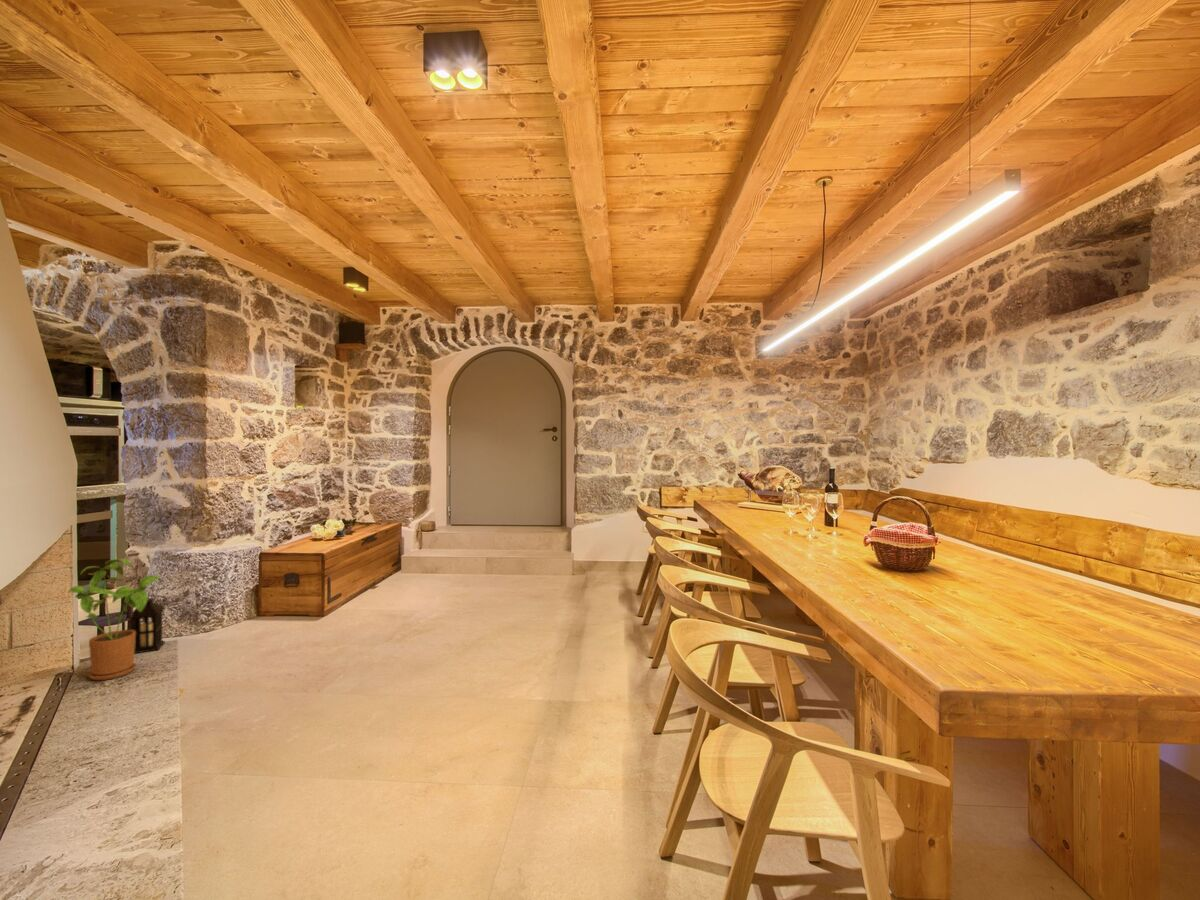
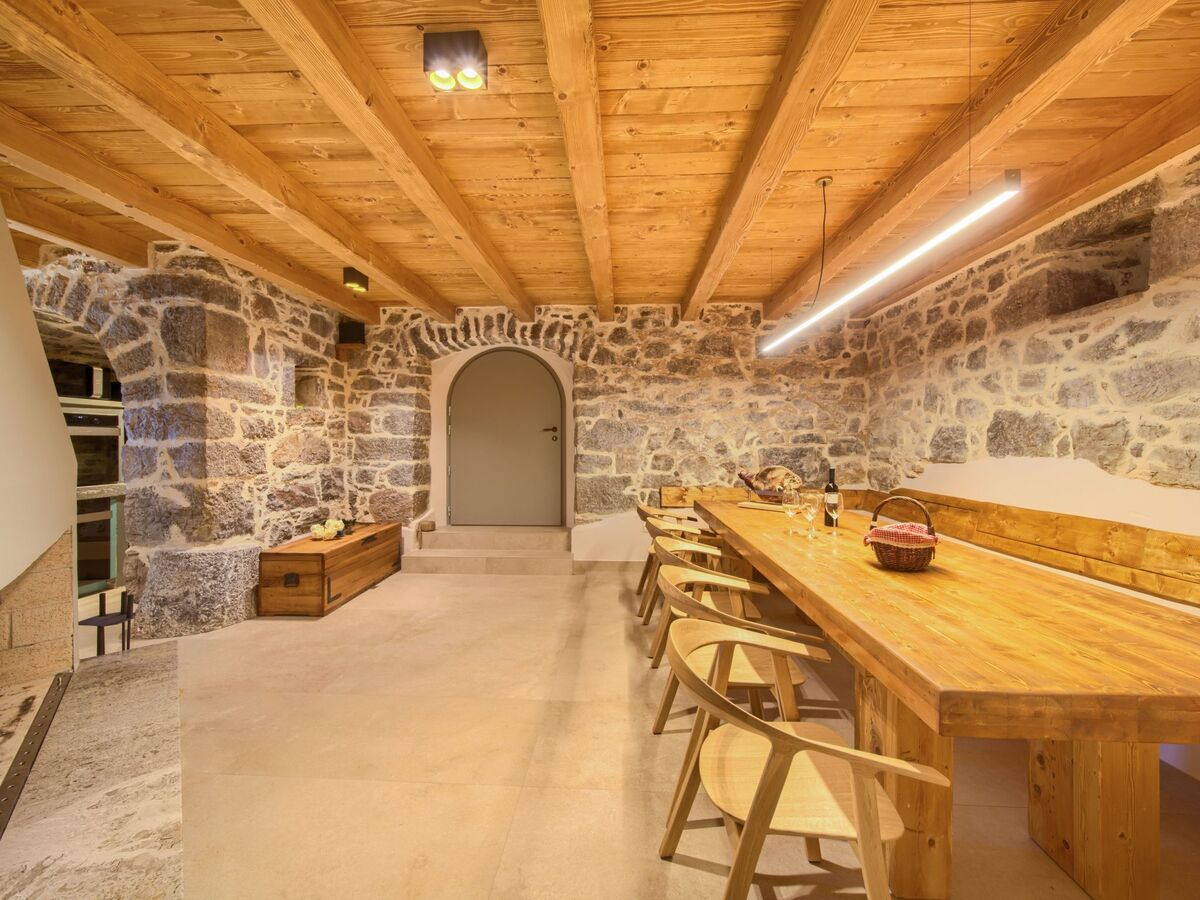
- house plant [67,557,163,681]
- lantern [128,589,167,655]
